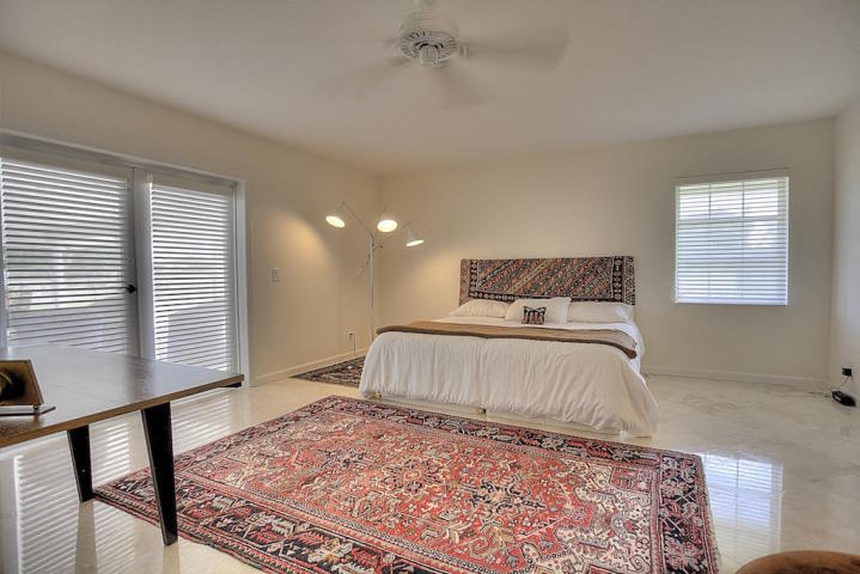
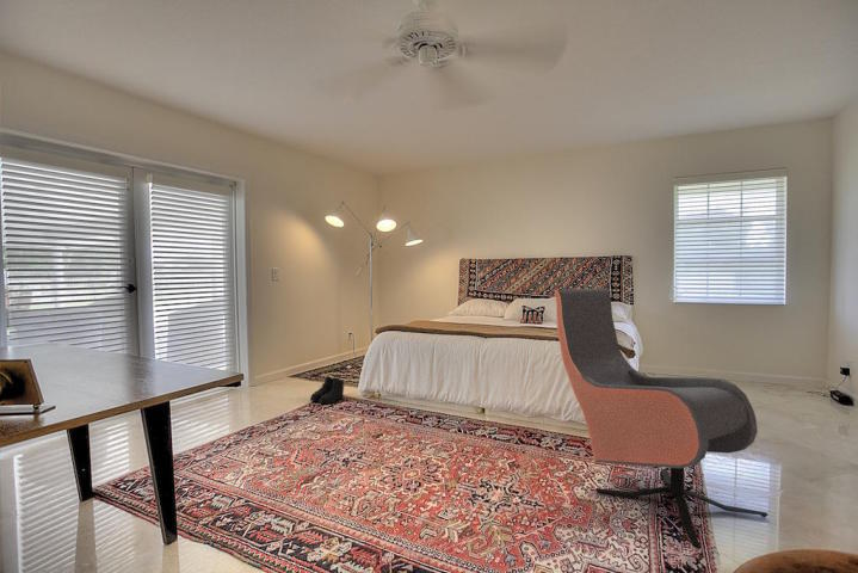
+ boots [309,375,346,405]
+ armchair [554,288,770,549]
